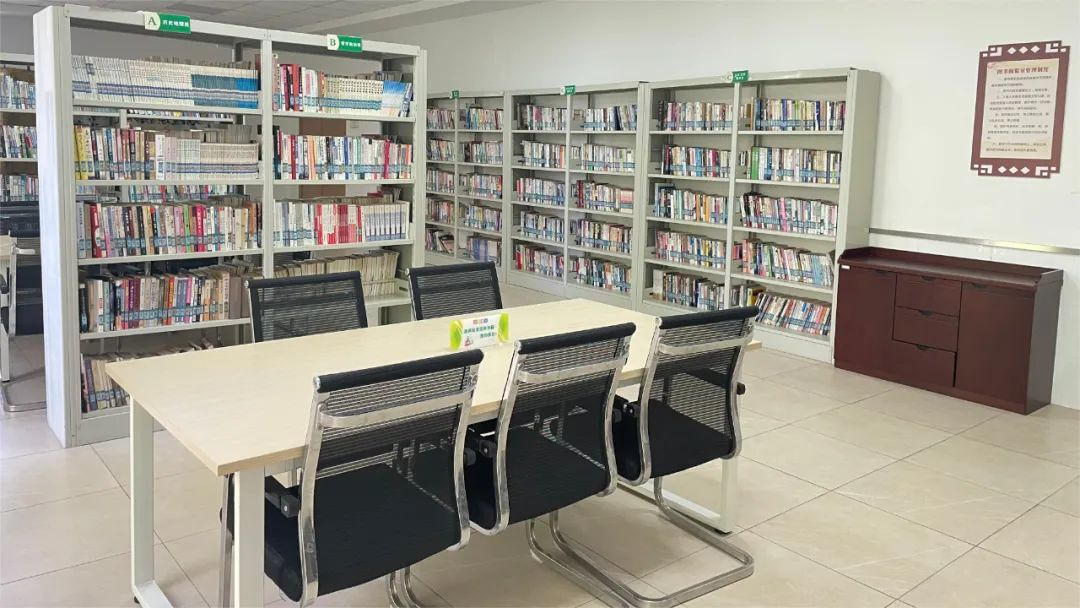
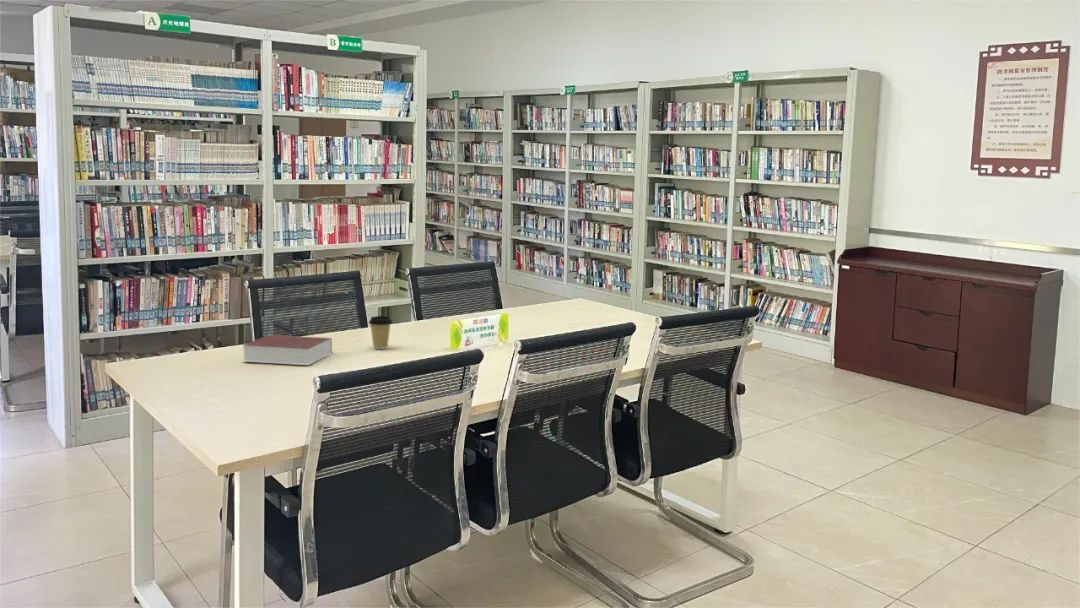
+ book [241,334,333,366]
+ coffee cup [368,315,393,350]
